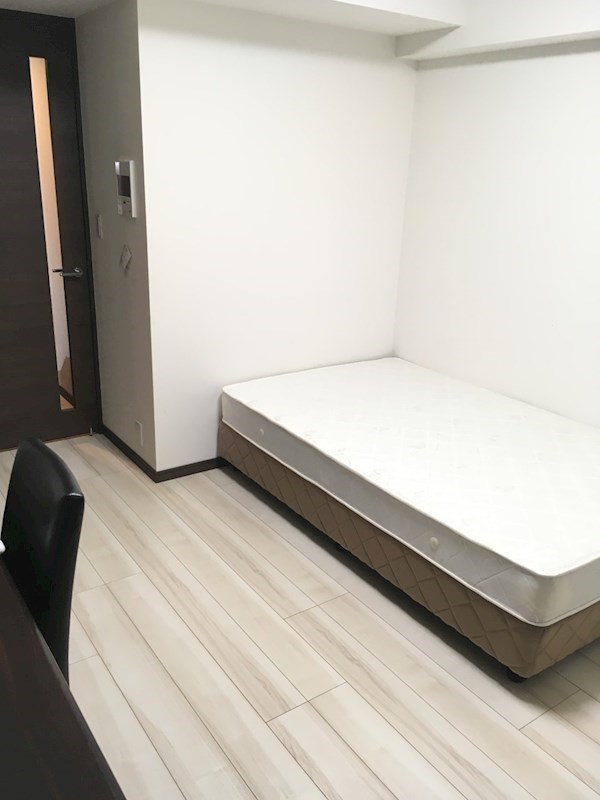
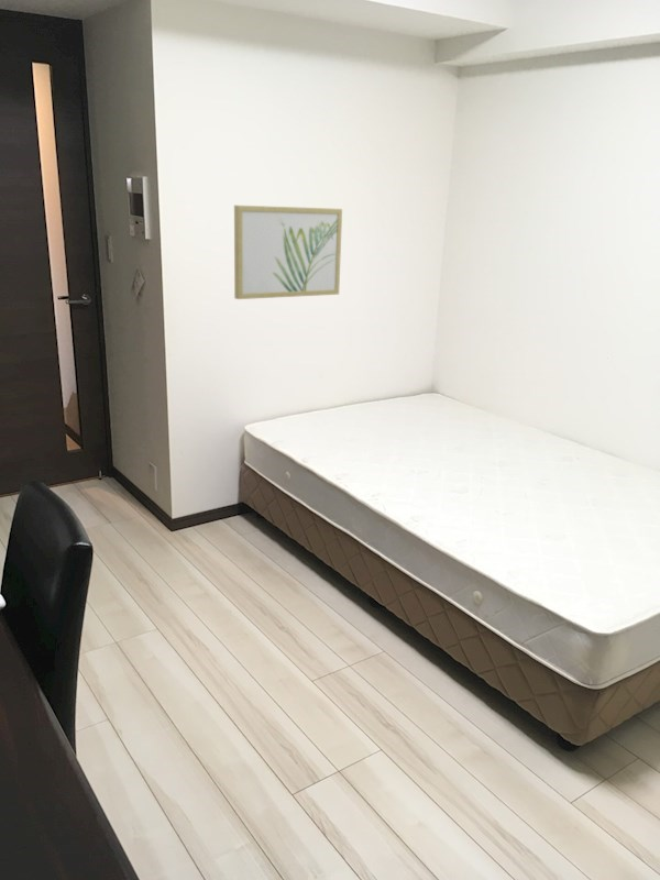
+ wall art [233,205,343,300]
